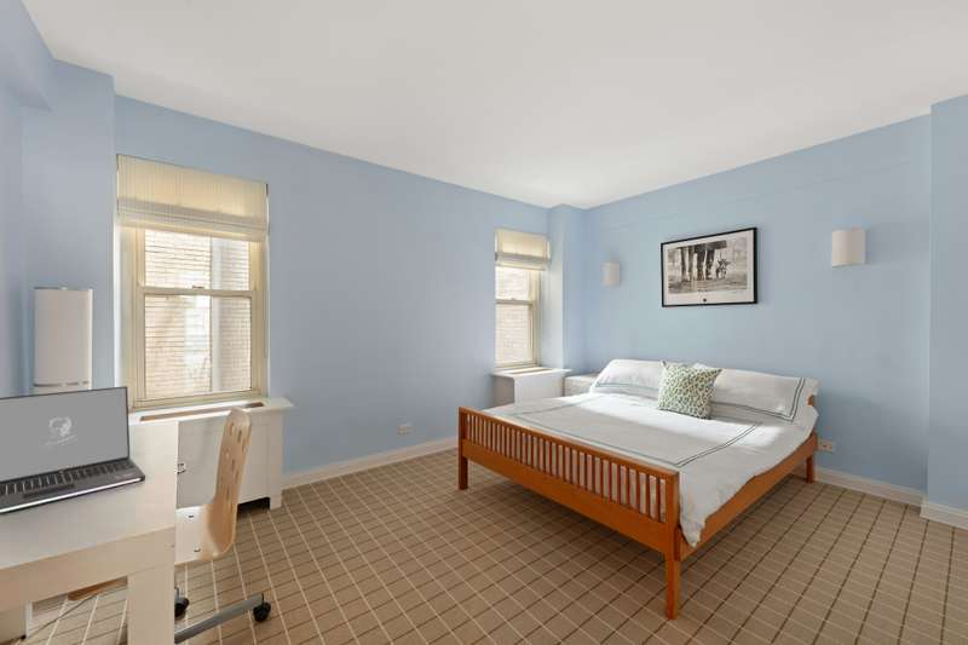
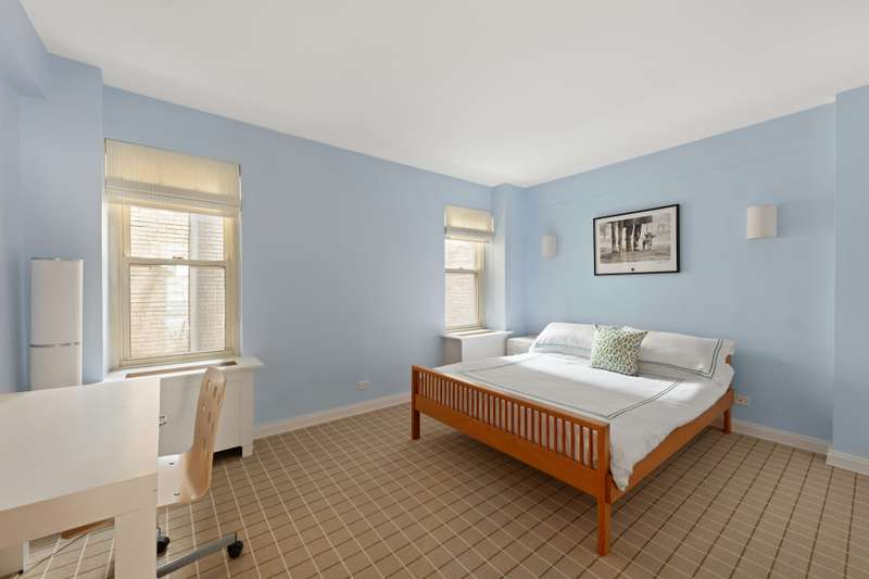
- laptop [0,385,146,514]
